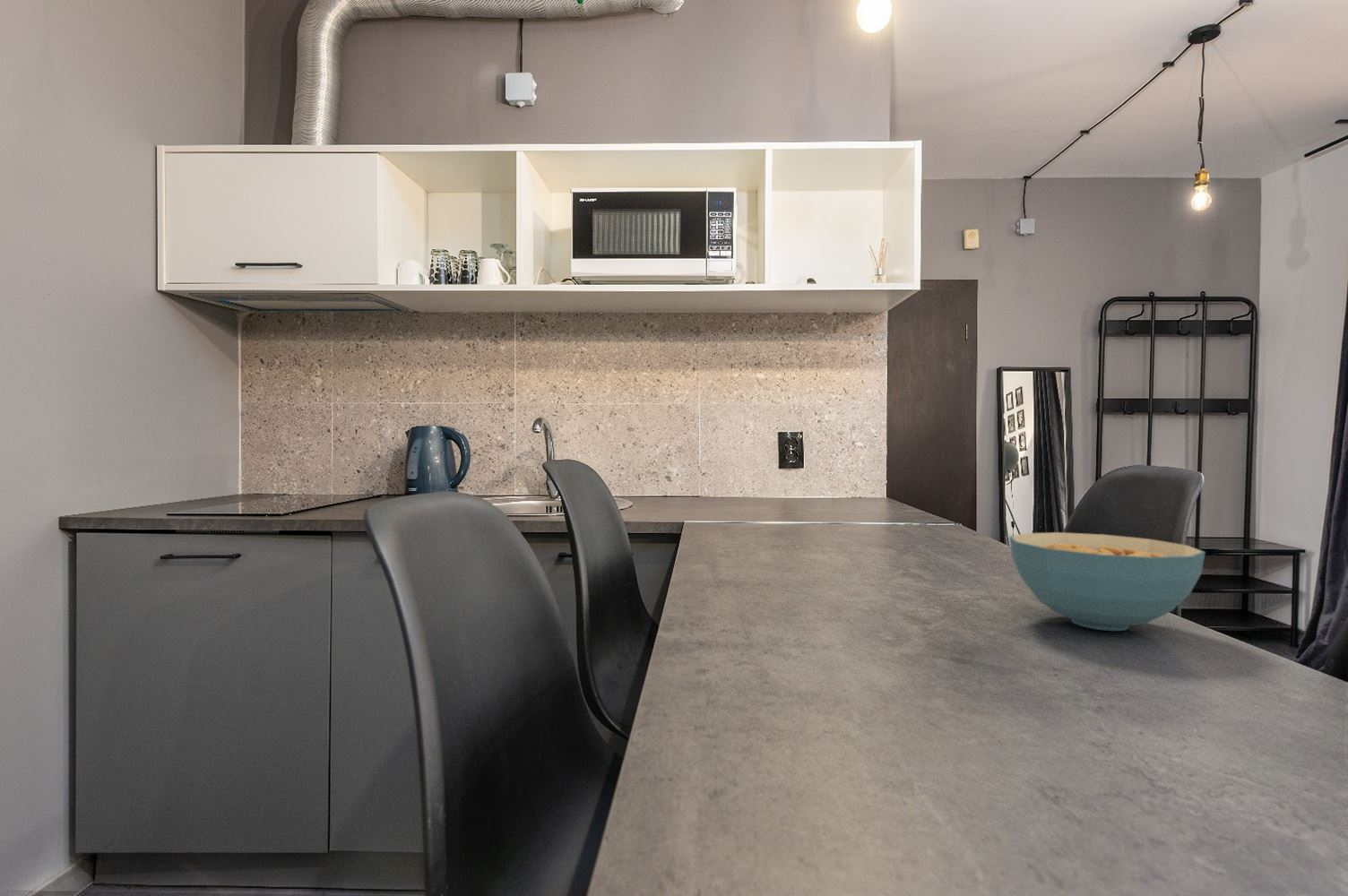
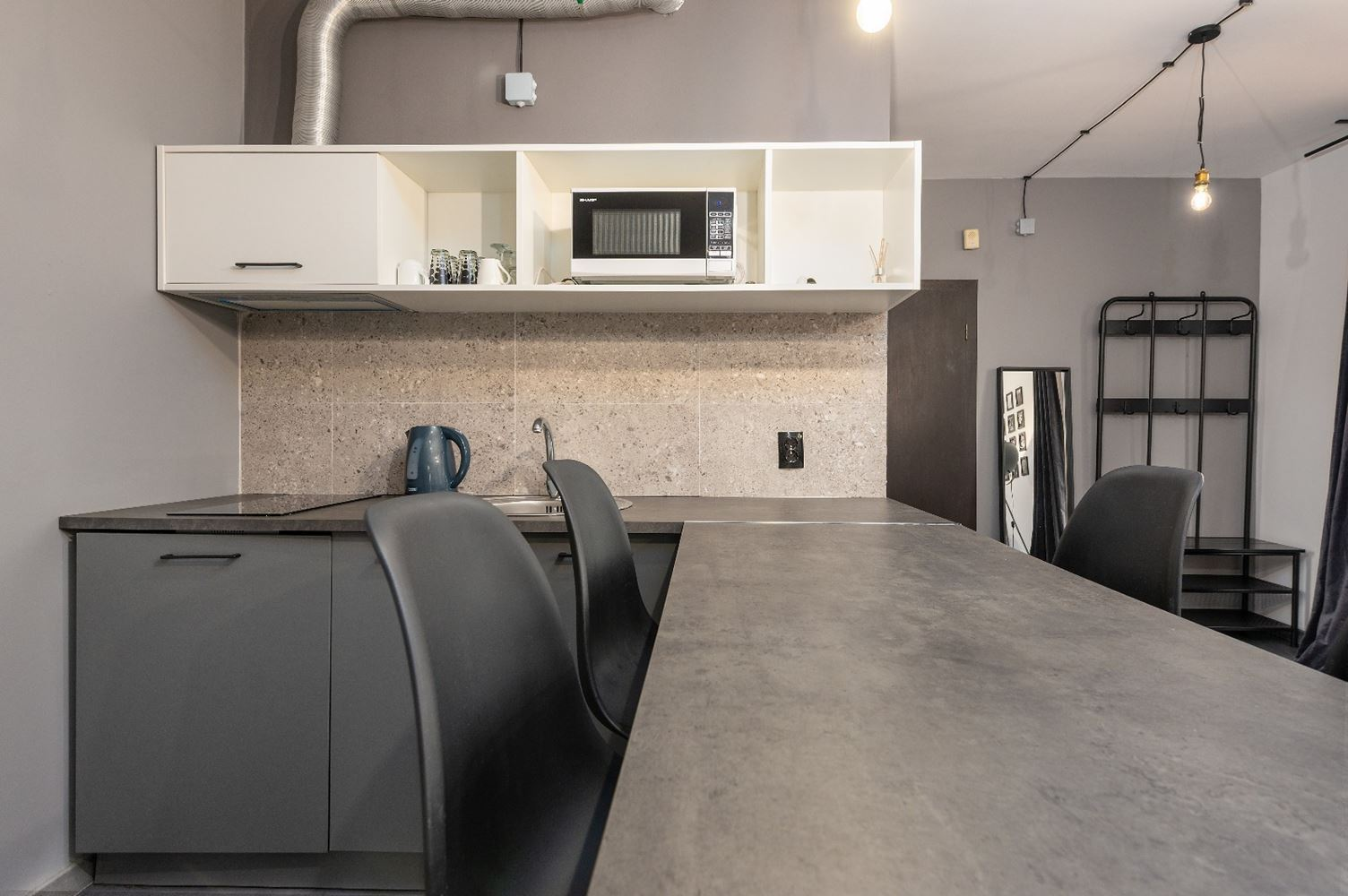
- cereal bowl [1008,531,1206,632]
